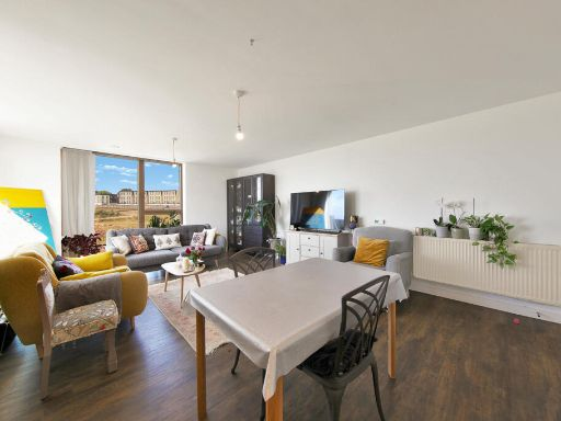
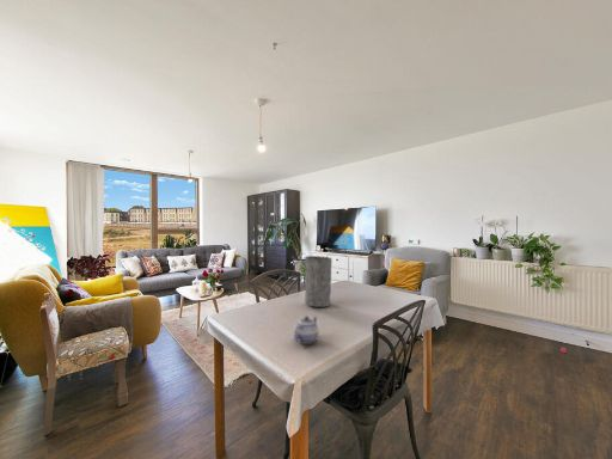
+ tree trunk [304,255,333,308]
+ teapot [293,314,320,345]
